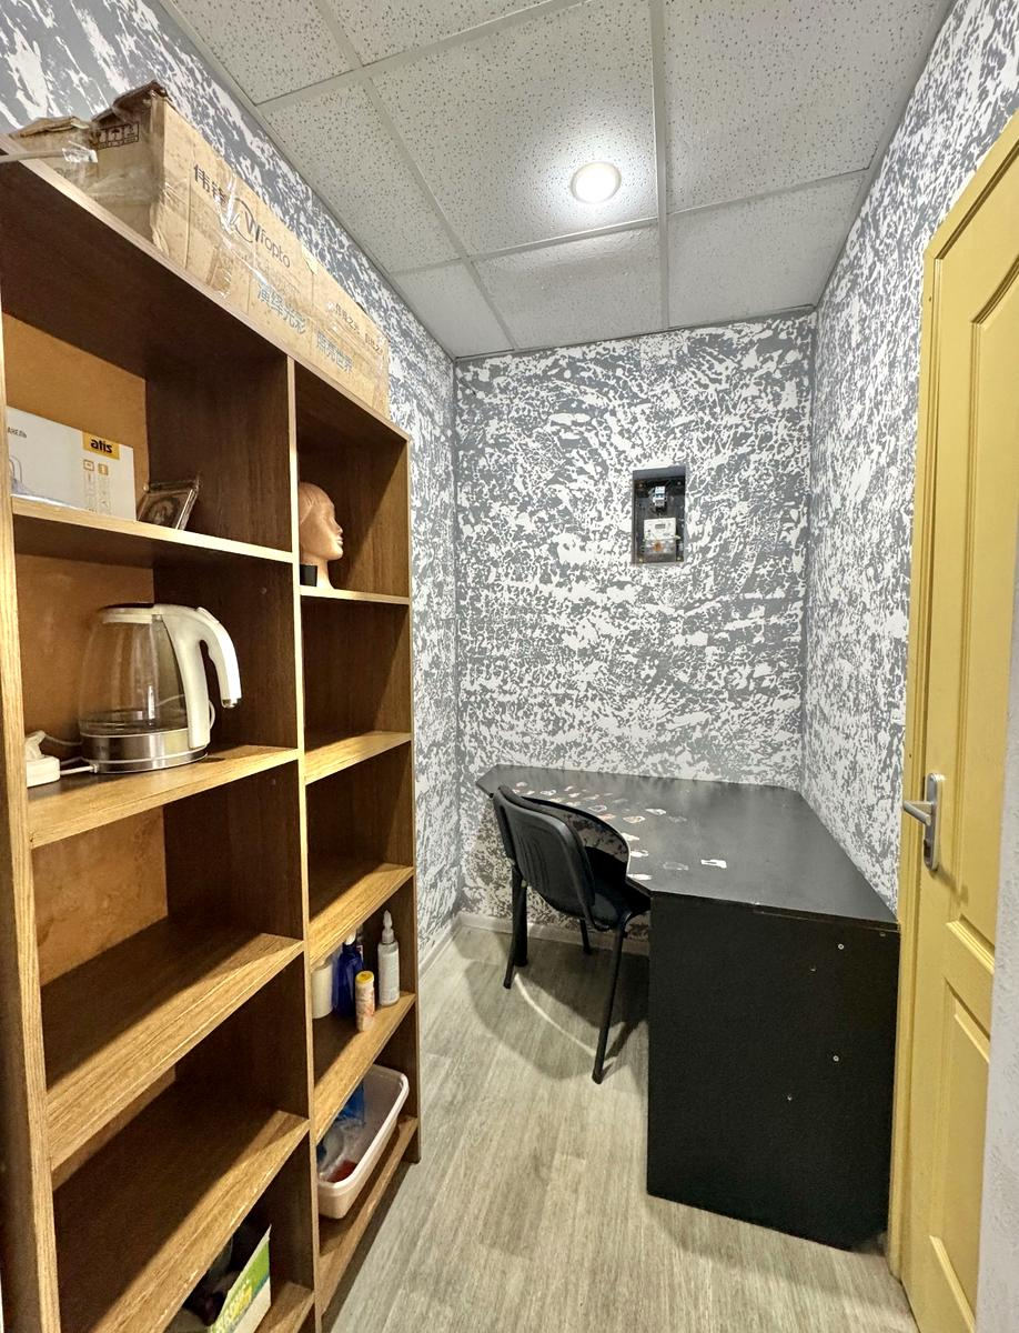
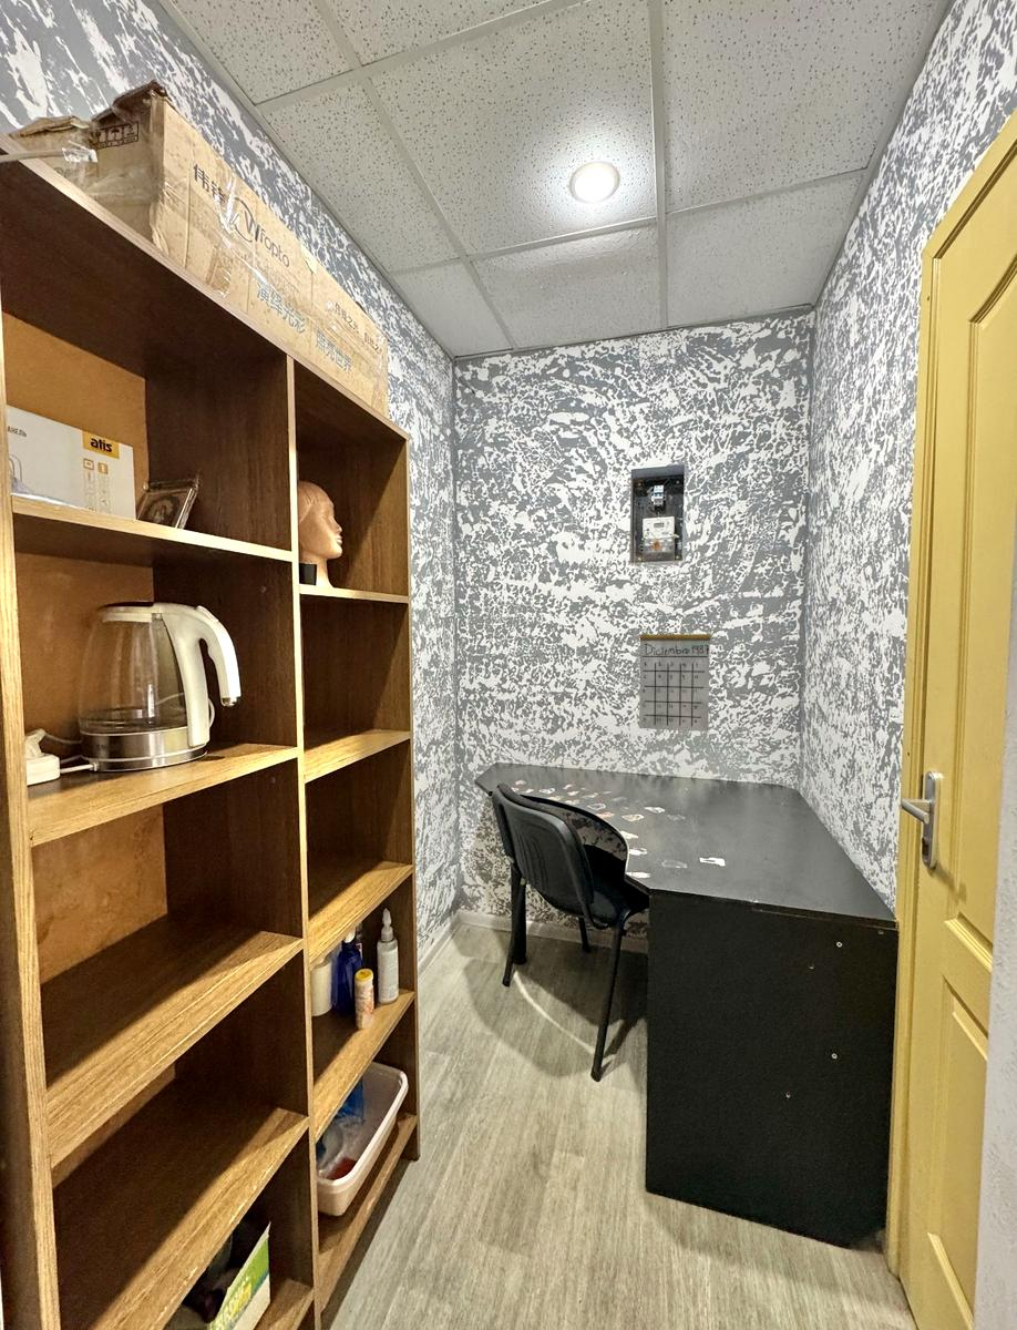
+ calendar [638,611,712,733]
